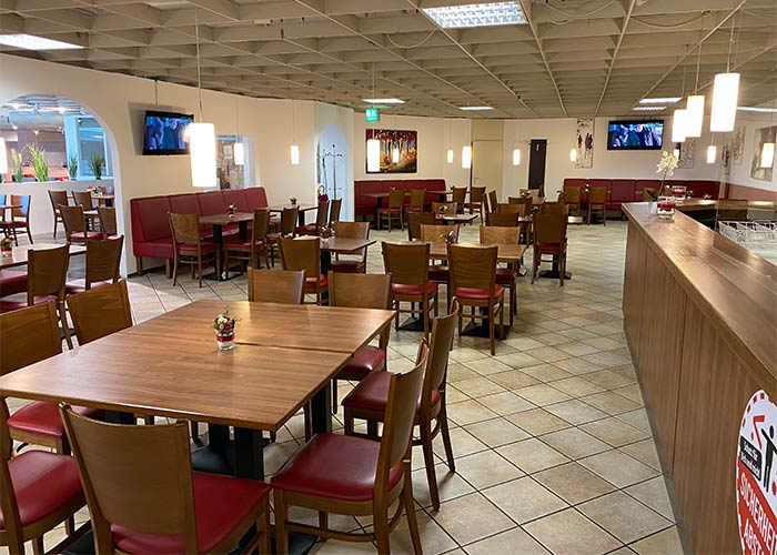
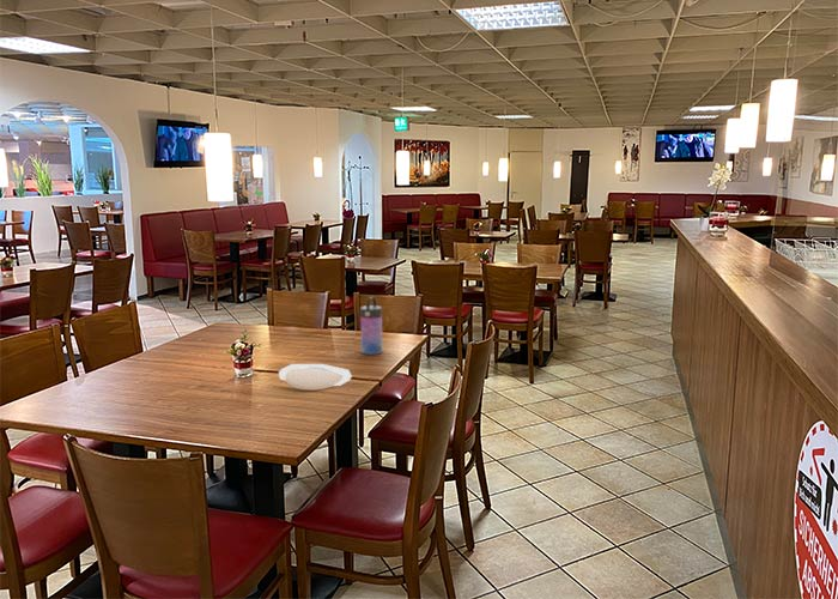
+ plate [278,363,352,392]
+ water bottle [359,296,383,356]
